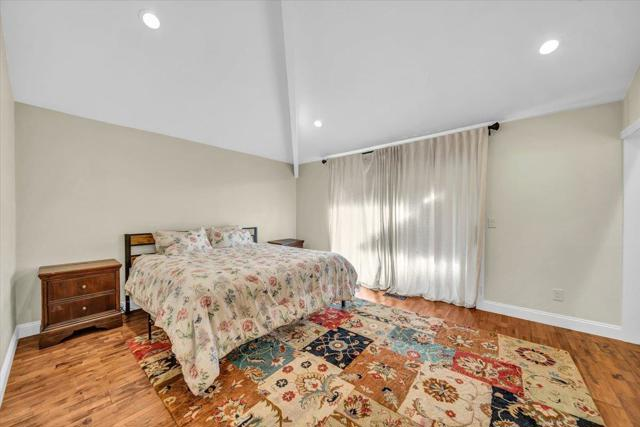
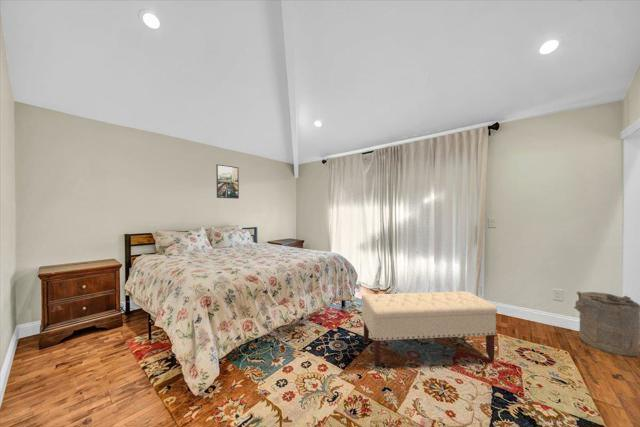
+ laundry hamper [573,290,640,357]
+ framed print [215,164,240,200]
+ bench [361,290,498,367]
